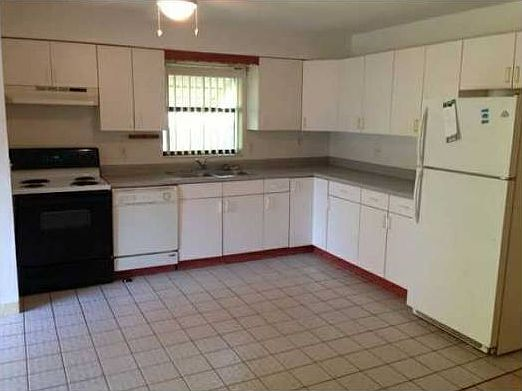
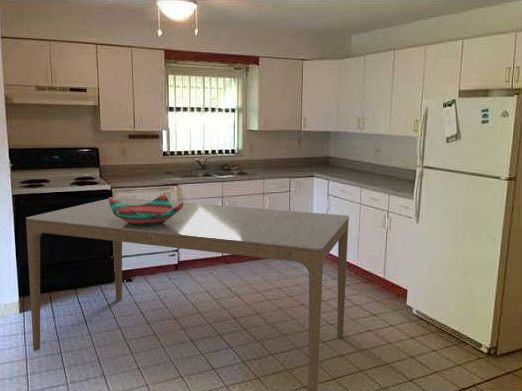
+ decorative bowl [108,193,184,226]
+ dining table [25,196,350,391]
